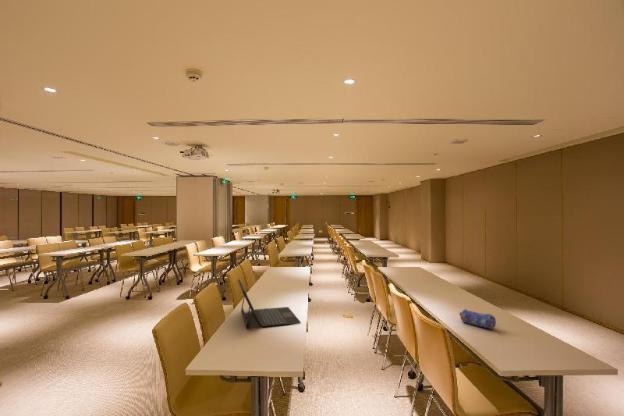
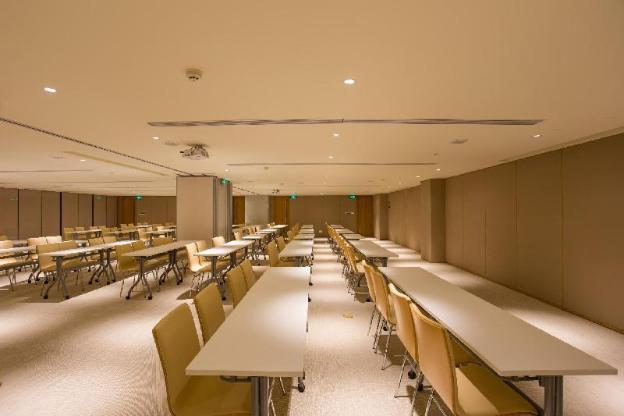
- laptop [237,278,302,329]
- pencil case [458,308,497,330]
